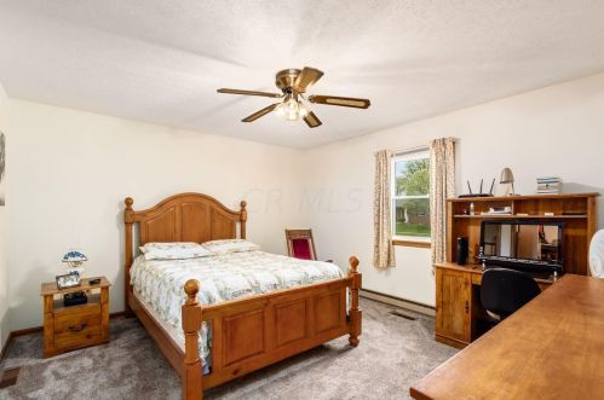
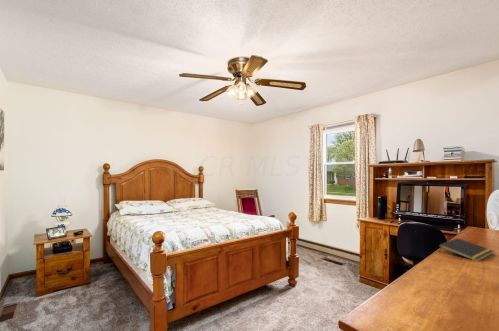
+ notepad [438,237,494,262]
